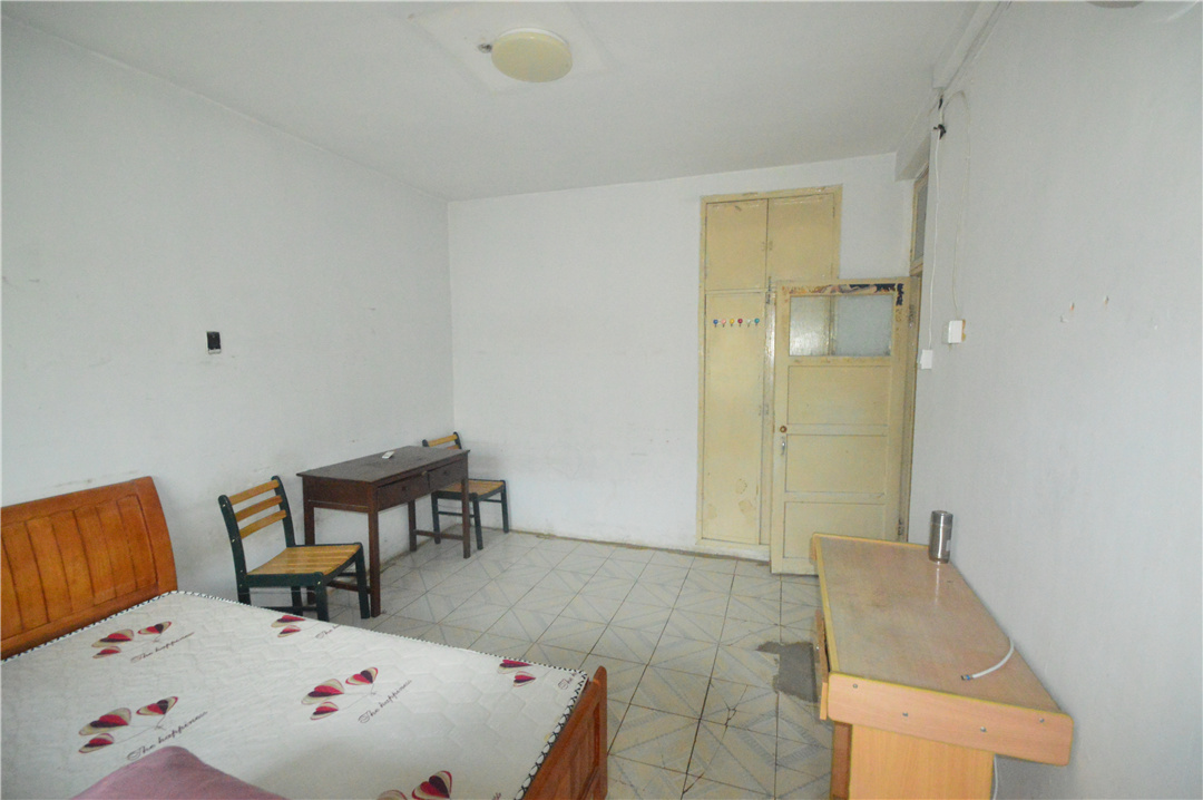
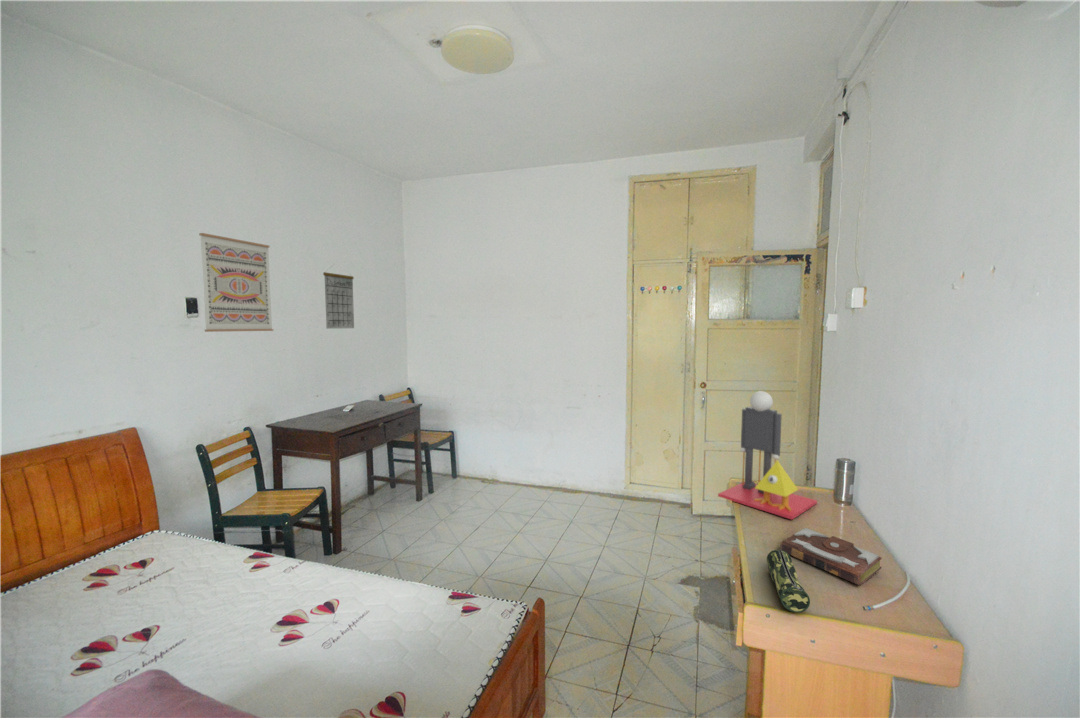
+ pencil case [766,549,811,613]
+ desk lamp [717,390,818,520]
+ calendar [322,264,355,329]
+ wall art [198,232,274,333]
+ book [780,527,882,586]
